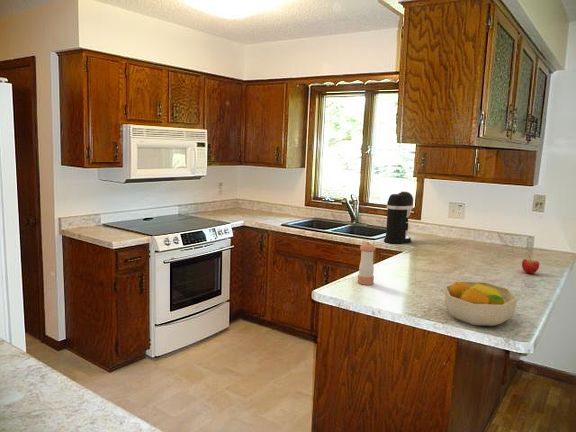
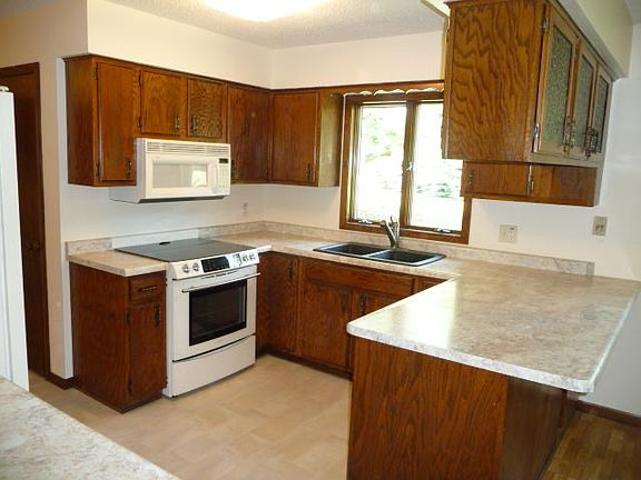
- apple [521,254,540,275]
- fruit bowl [444,280,518,327]
- pepper shaker [357,241,376,286]
- coffee maker [383,191,414,245]
